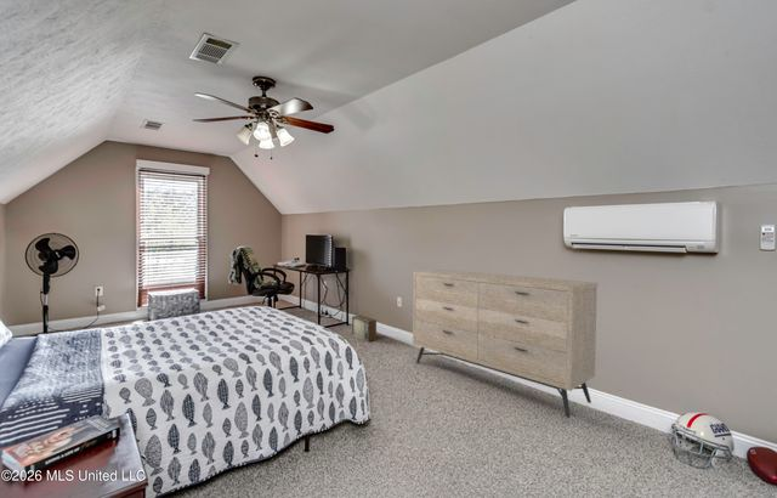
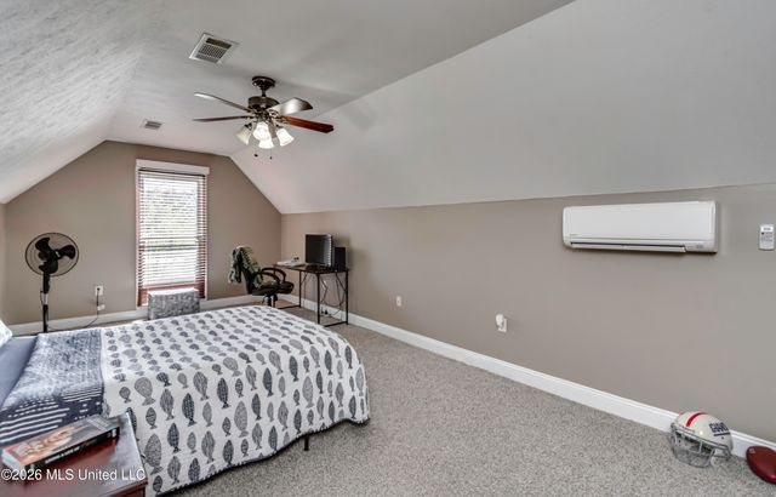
- speaker [351,315,378,343]
- dresser [412,268,599,419]
